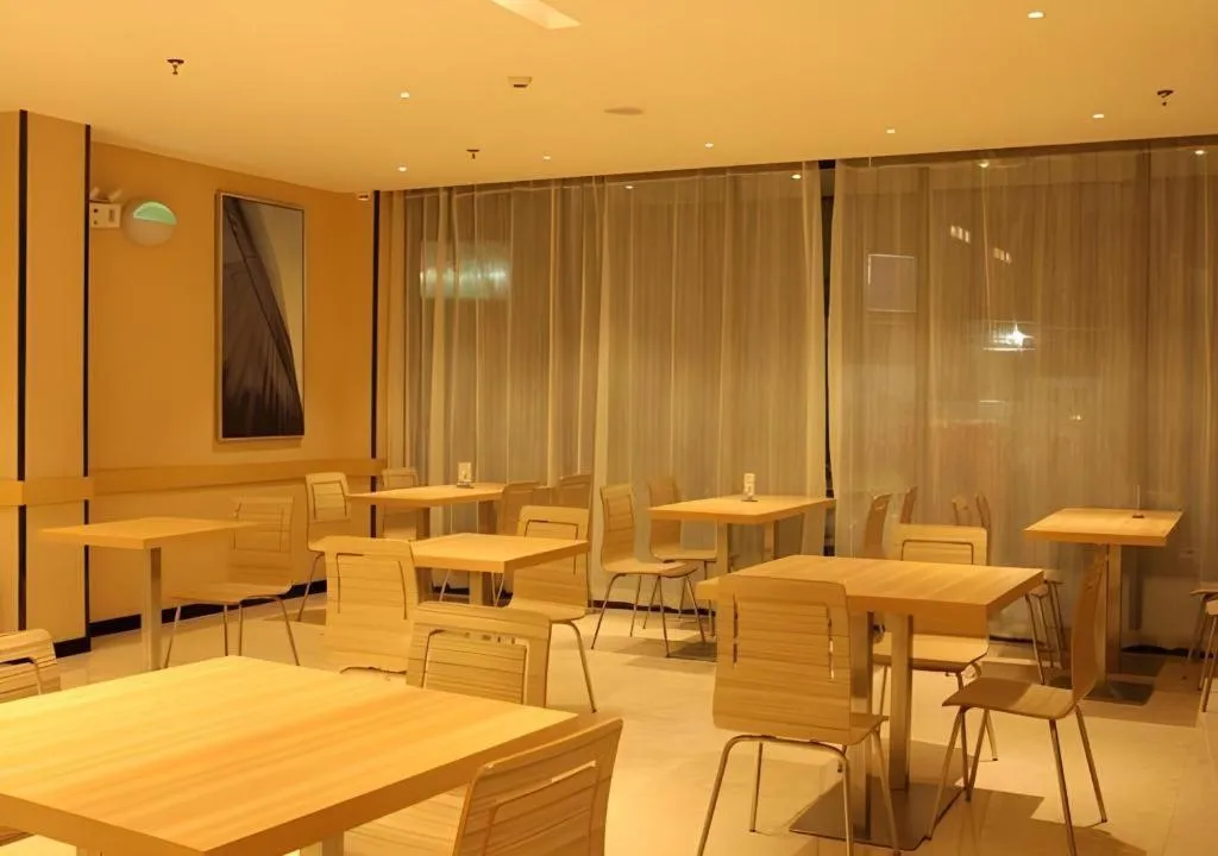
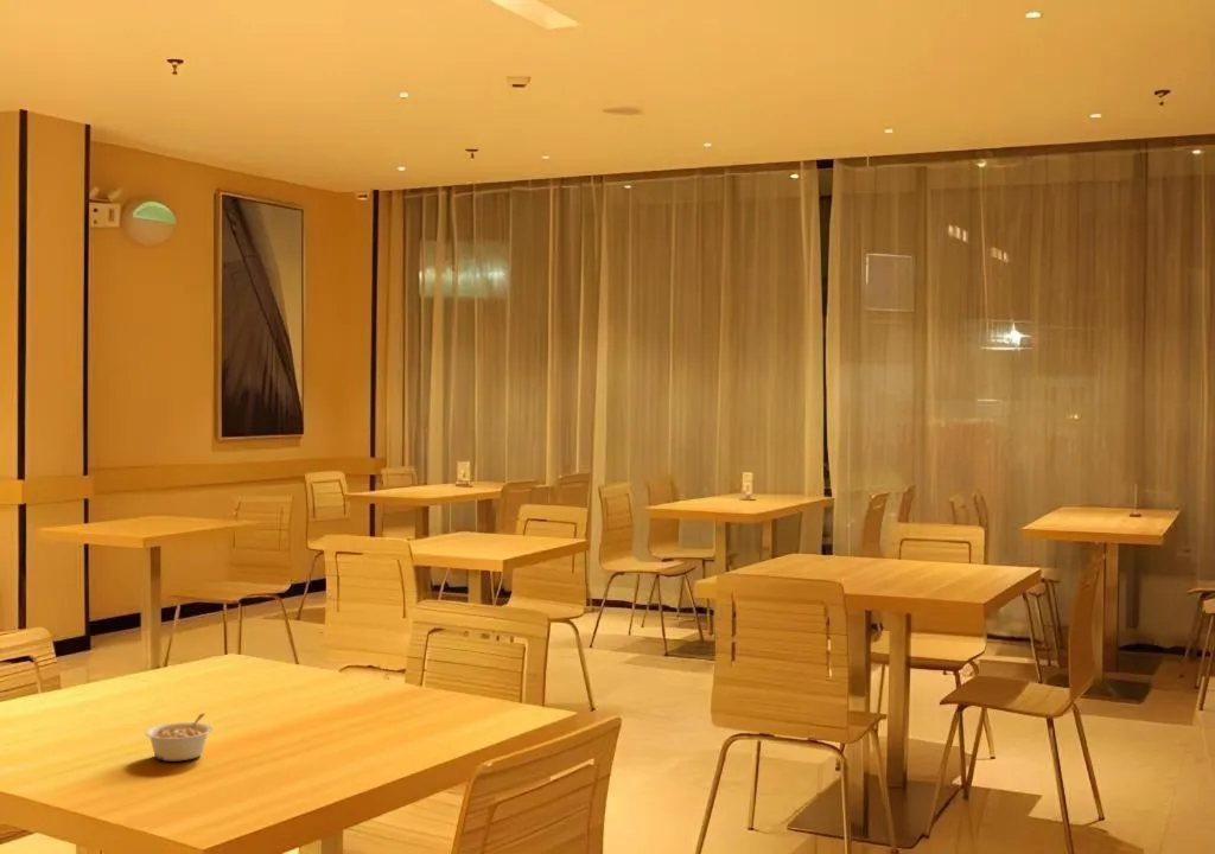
+ legume [144,713,214,761]
